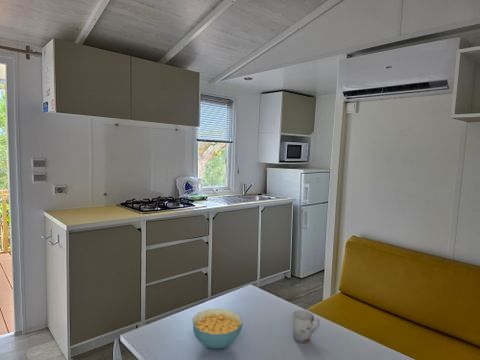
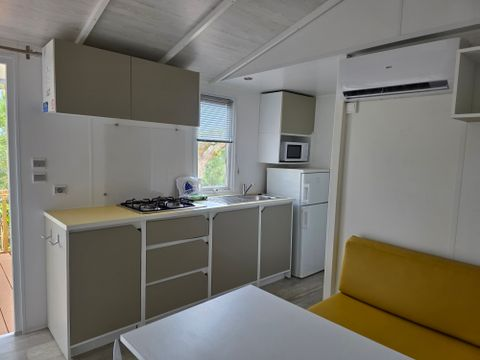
- cereal bowl [191,308,243,350]
- cup [291,309,321,344]
